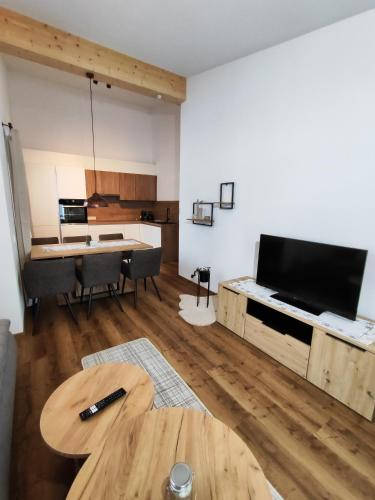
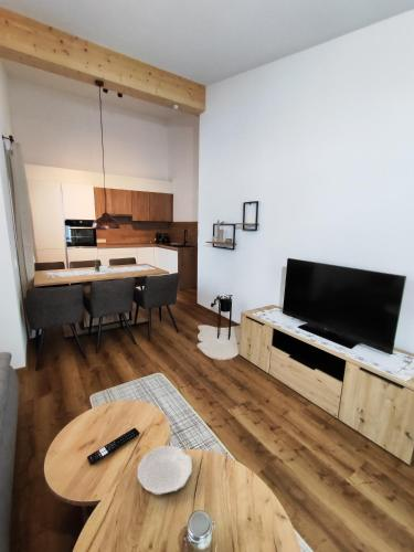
+ bowl [137,445,193,496]
